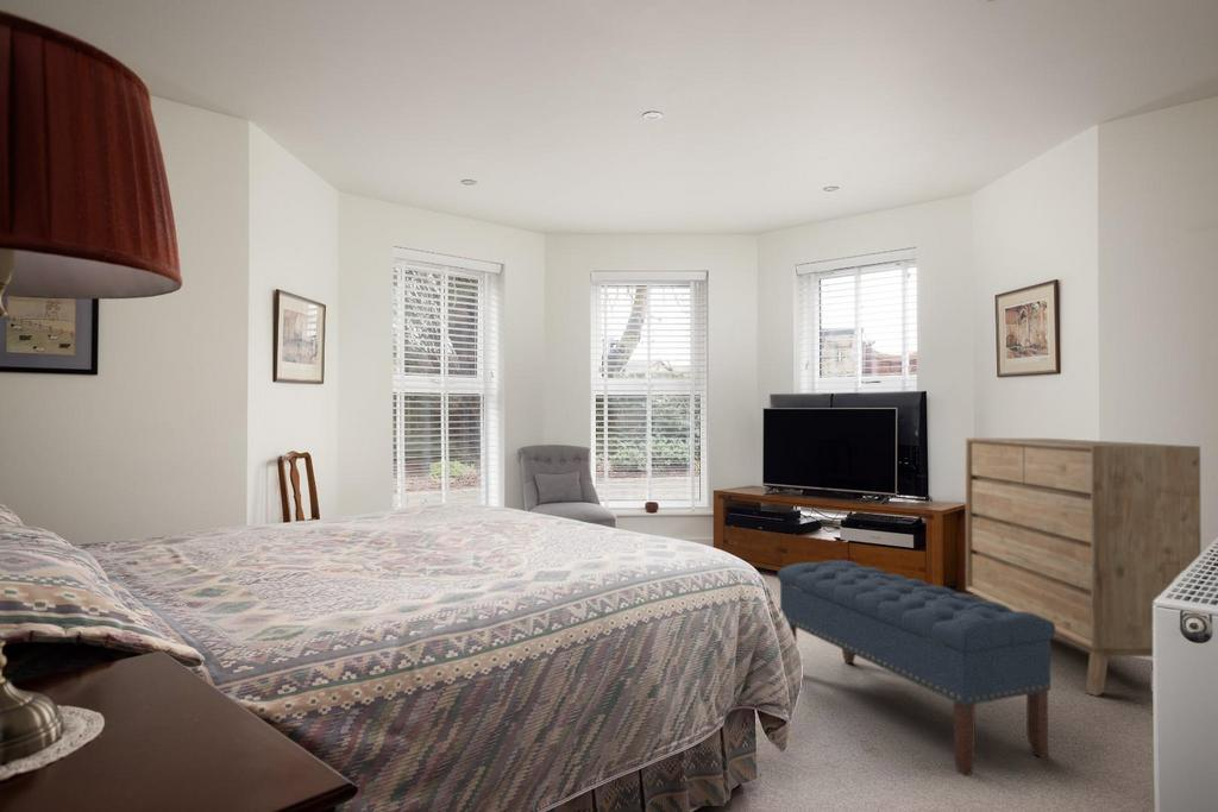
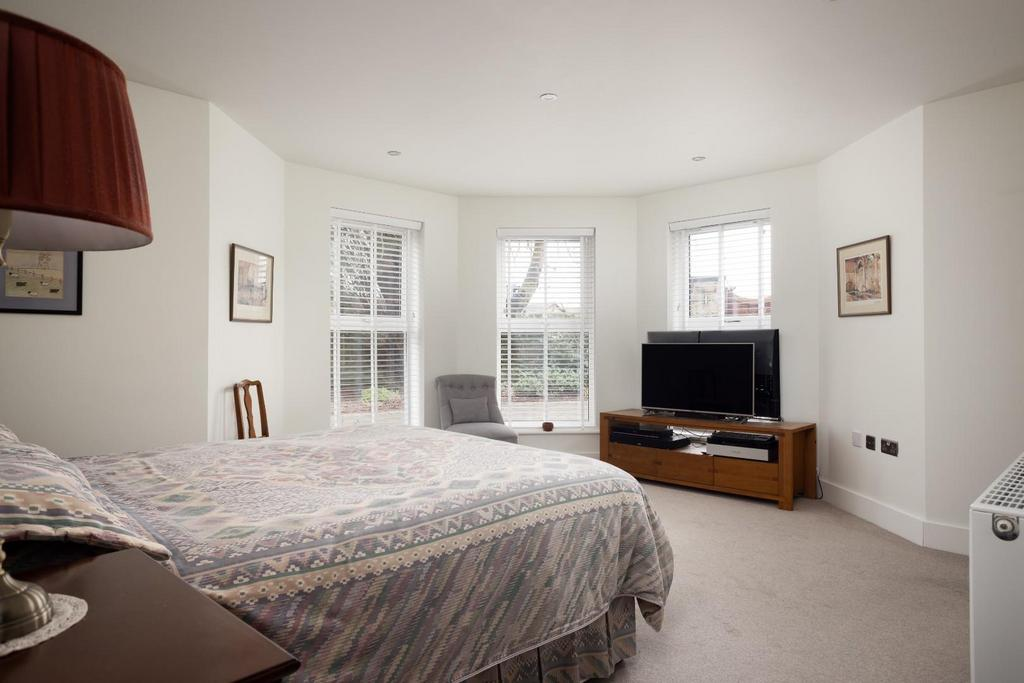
- bench [777,559,1055,778]
- dresser [965,436,1203,697]
